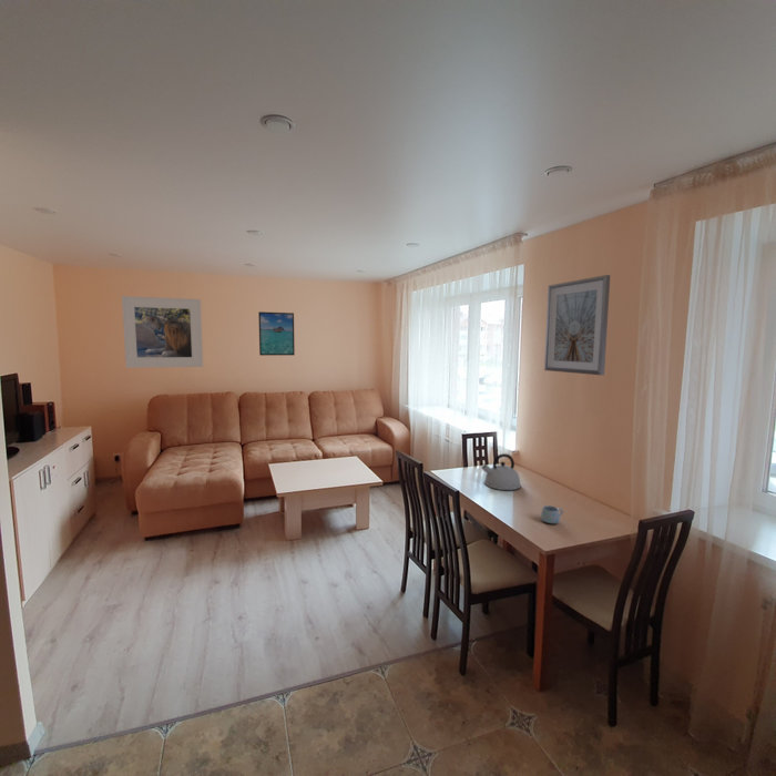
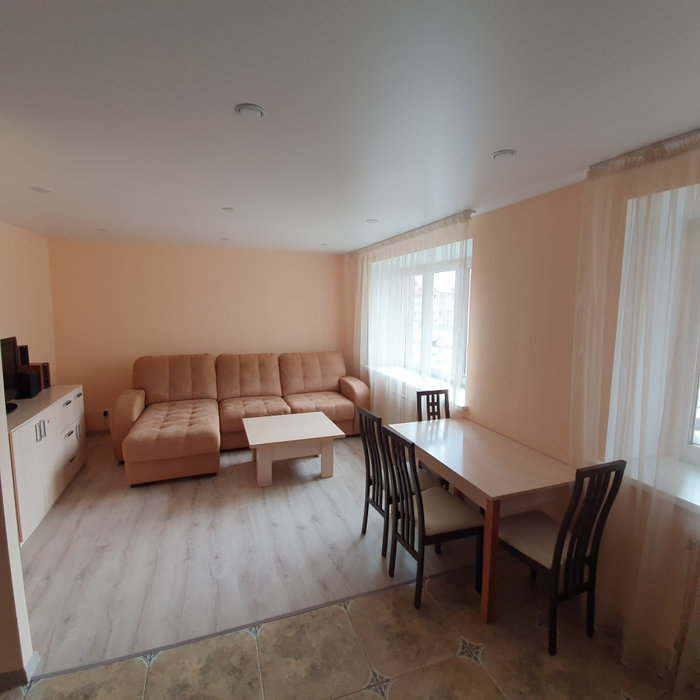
- mug [540,504,564,524]
- picture frame [543,274,611,376]
- kettle [481,452,522,491]
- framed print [121,295,204,369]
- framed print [257,310,296,357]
